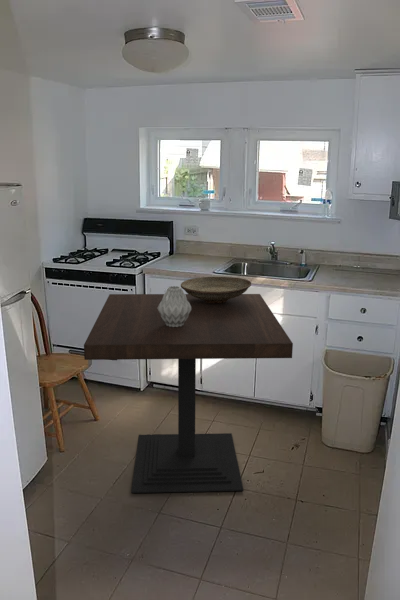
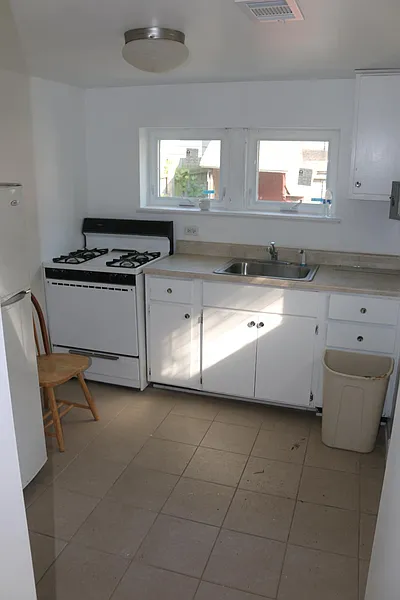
- decorative bowl [180,276,252,303]
- dining table [83,293,294,494]
- vase [158,285,191,327]
